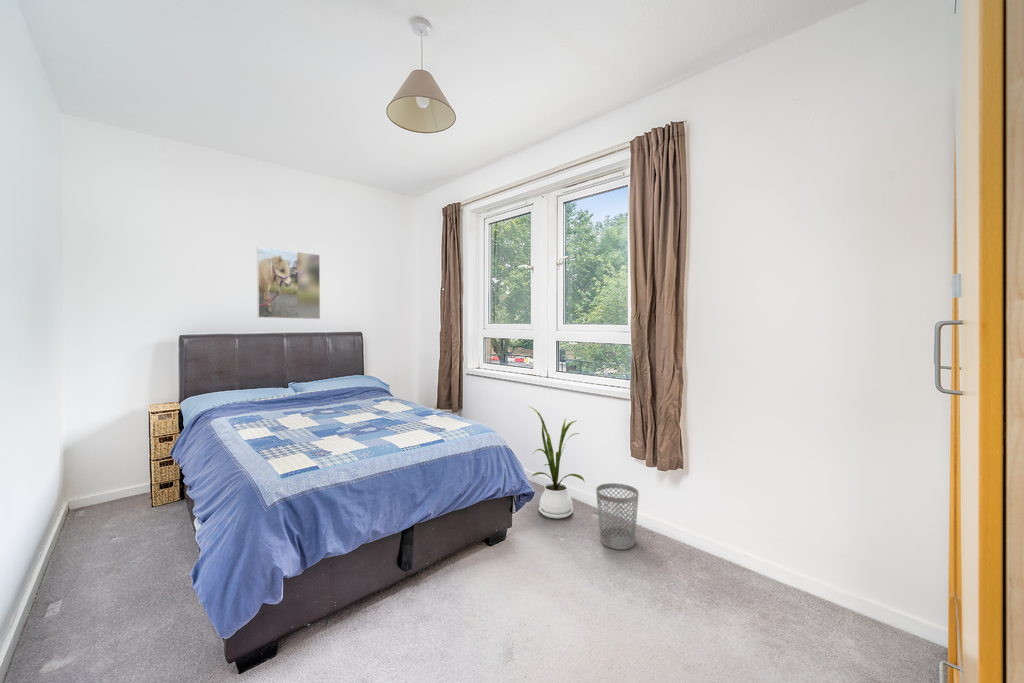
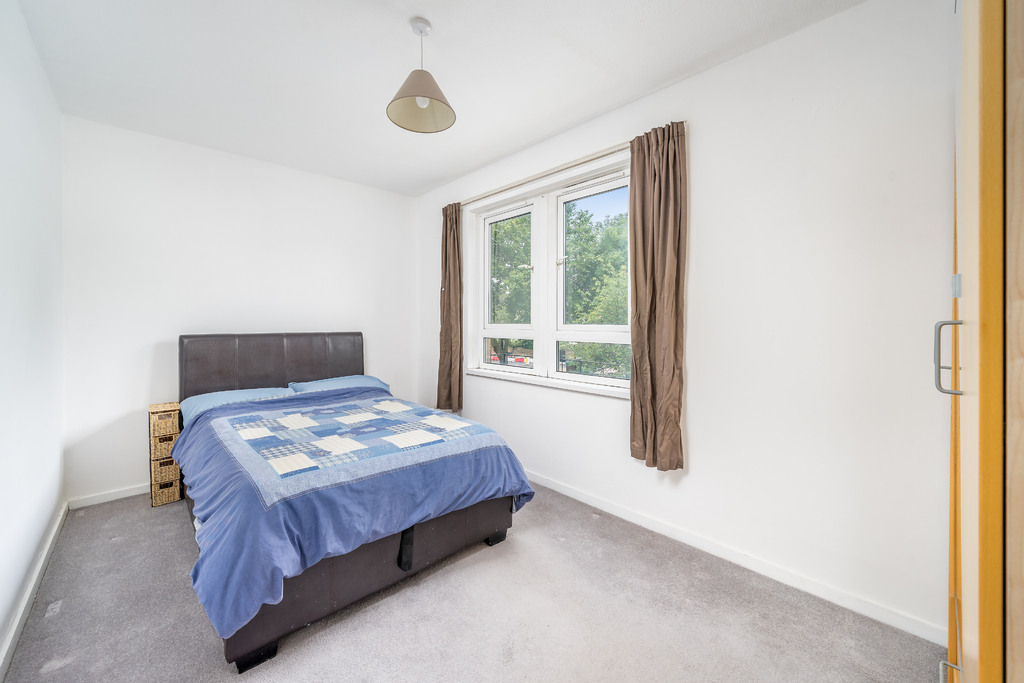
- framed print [256,246,321,320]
- house plant [527,405,586,519]
- wastebasket [595,482,640,551]
